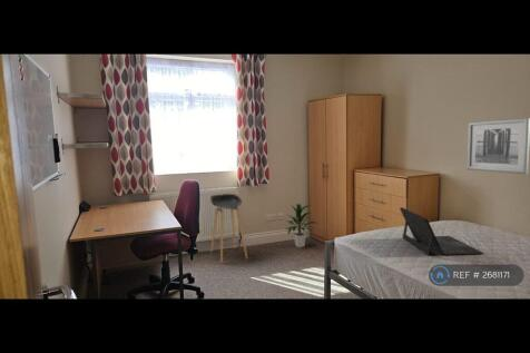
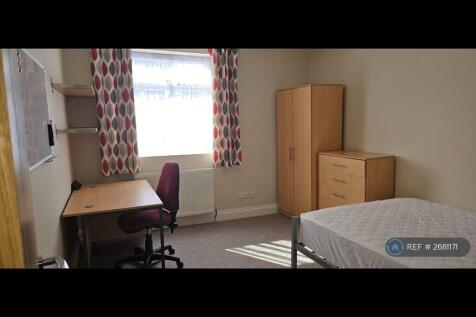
- indoor plant [285,202,320,248]
- laptop [399,206,484,256]
- wall art [465,117,530,175]
- stool [209,193,248,264]
